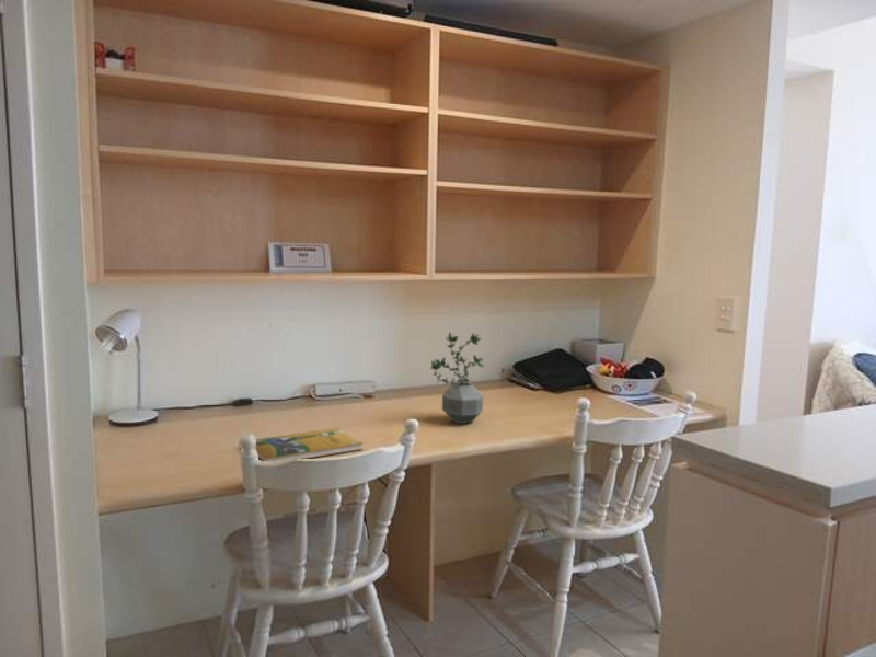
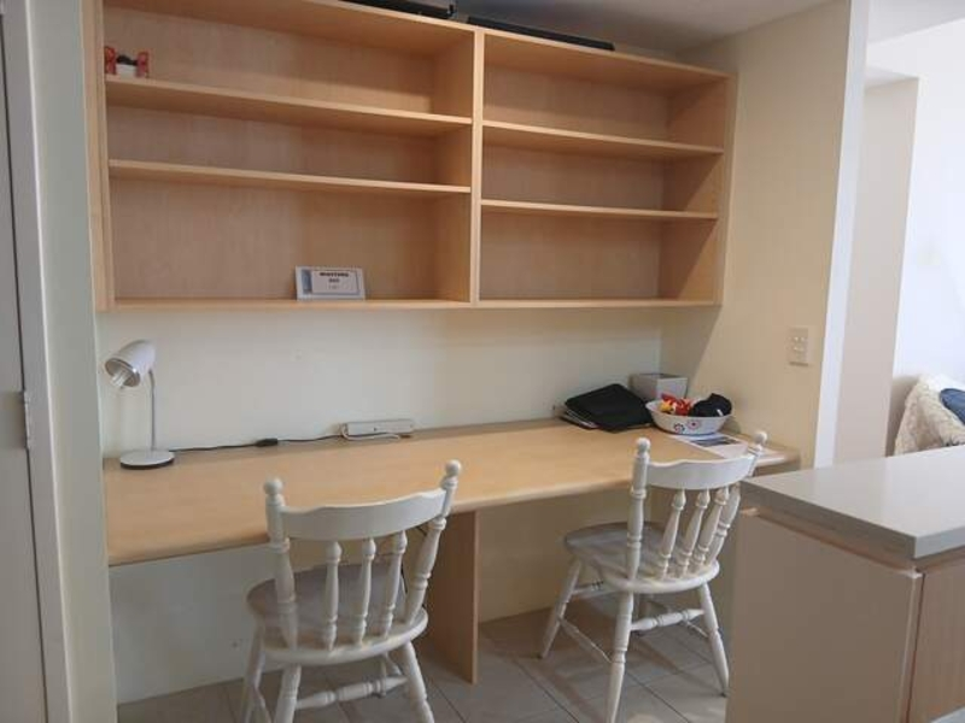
- booklet [255,427,365,463]
- potted plant [429,331,485,425]
